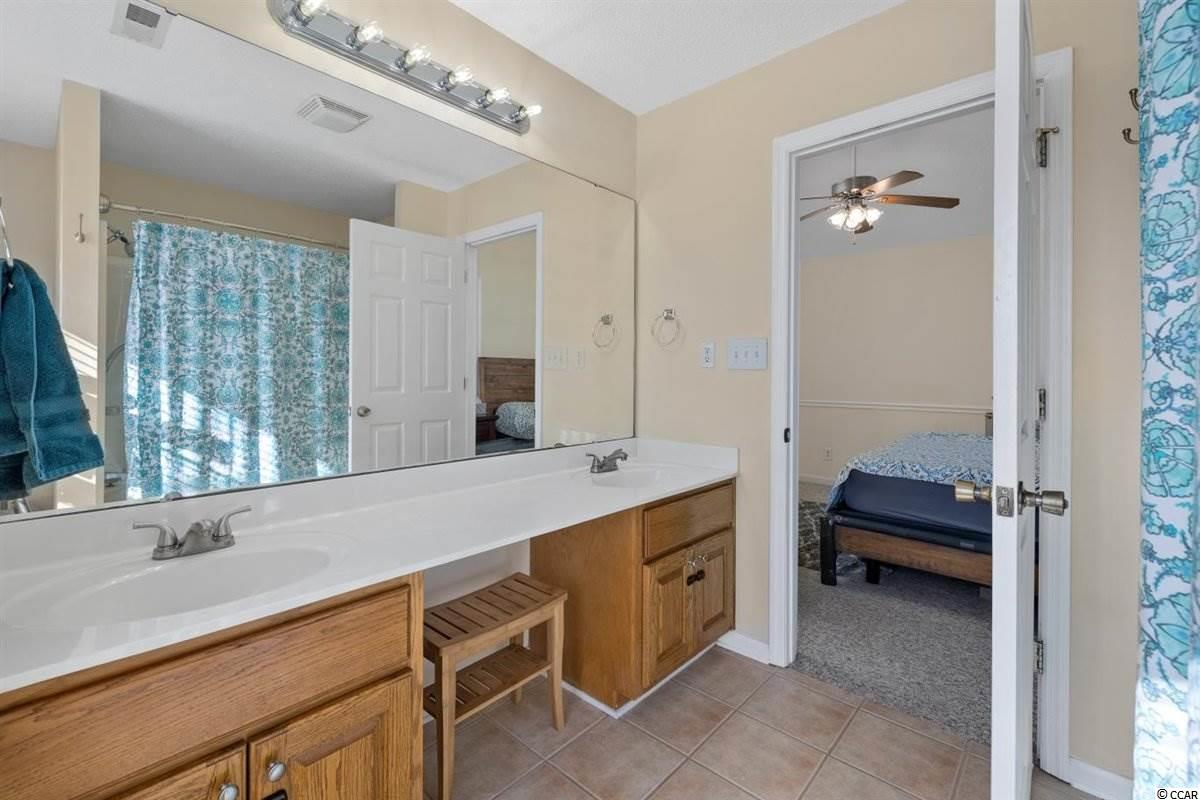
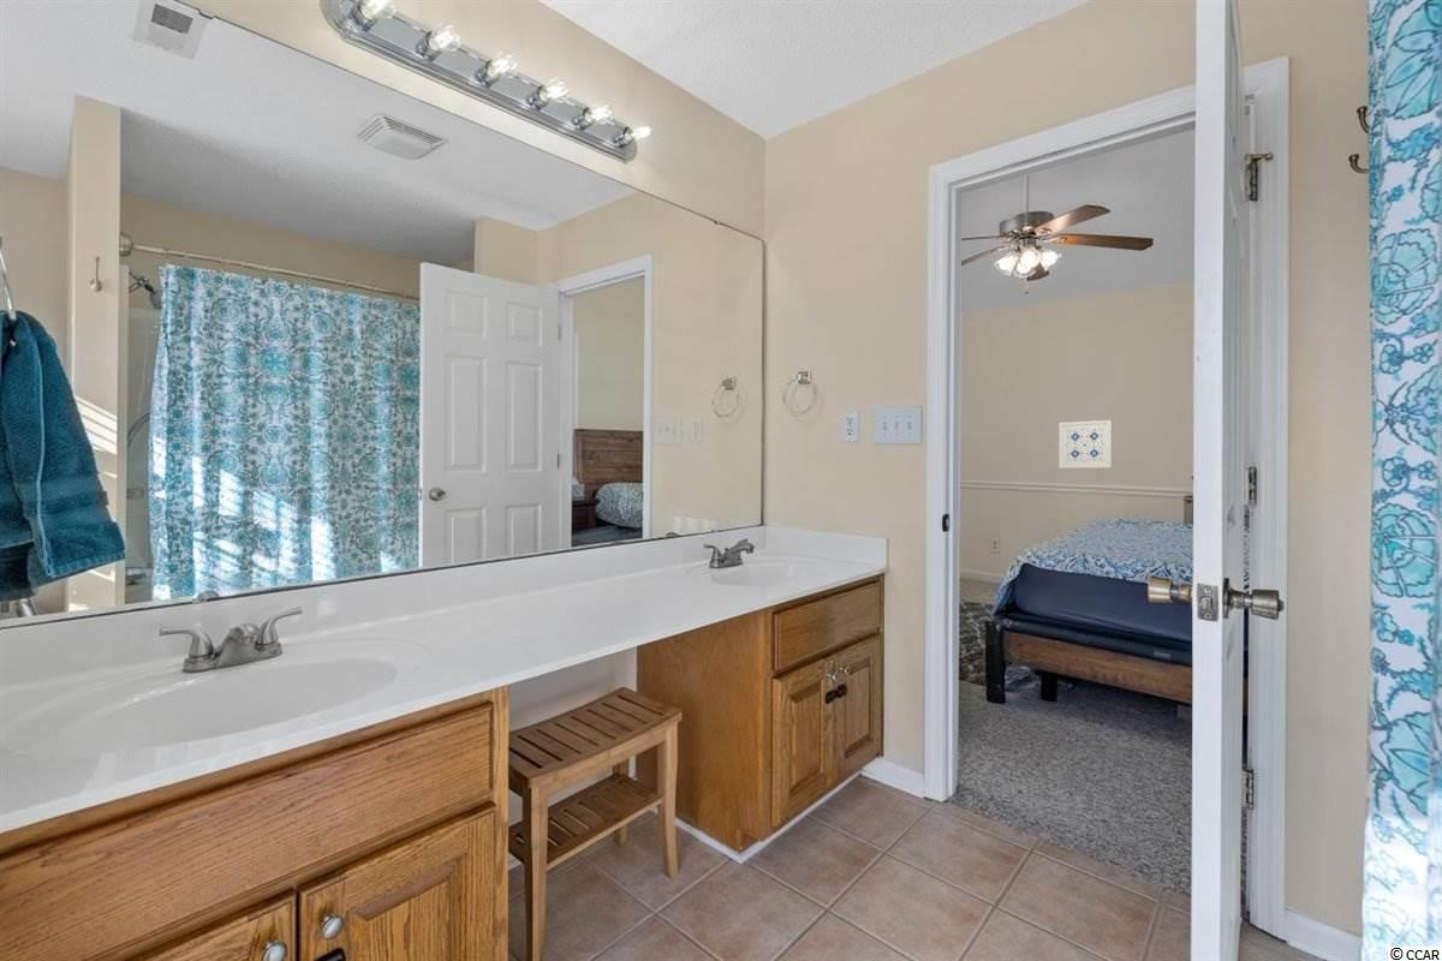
+ wall art [1057,419,1113,470]
